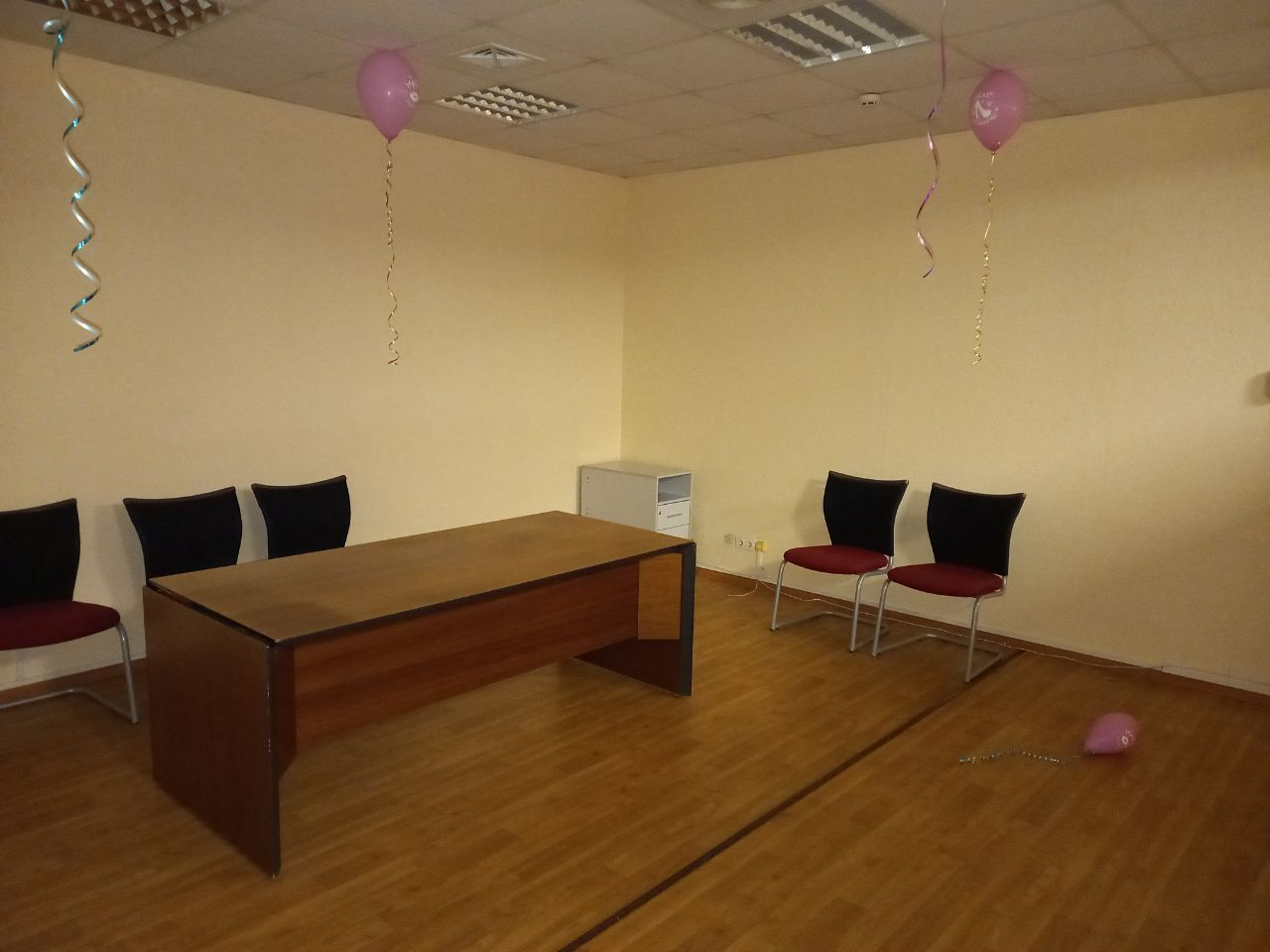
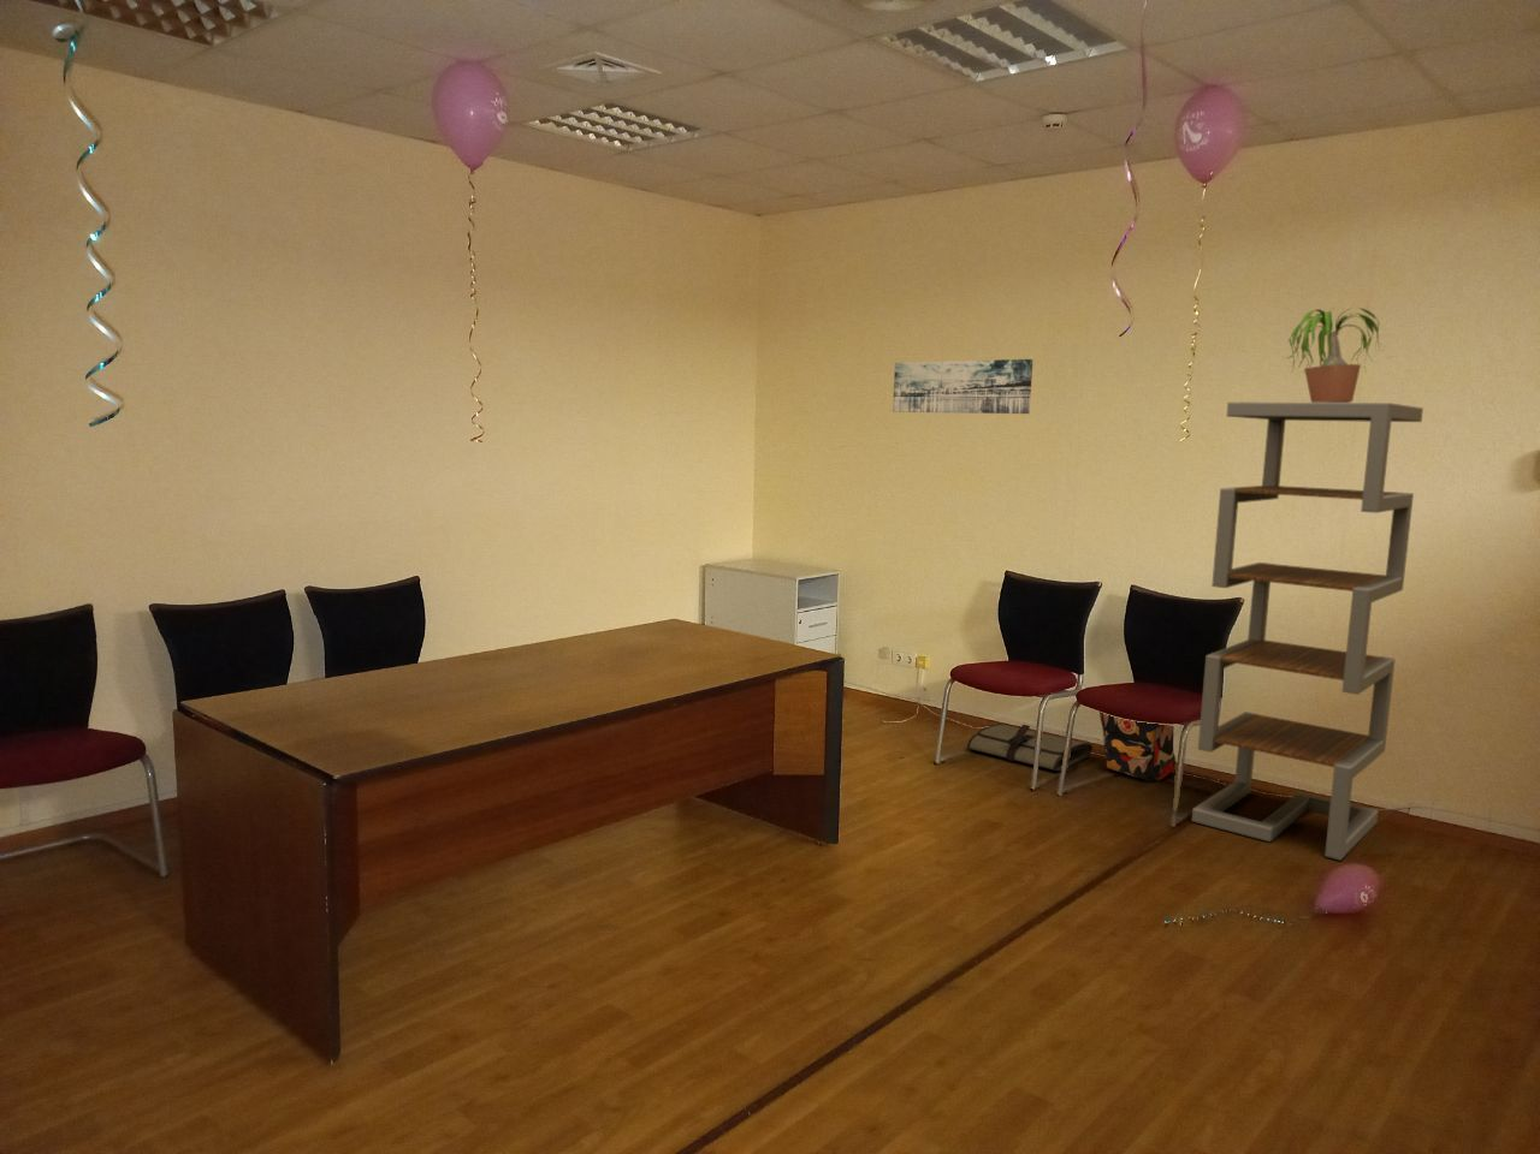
+ backpack [1099,710,1176,783]
+ wall art [891,359,1033,415]
+ tool roll [966,722,1094,773]
+ shelving unit [1191,400,1425,862]
+ potted plant [1281,307,1396,402]
